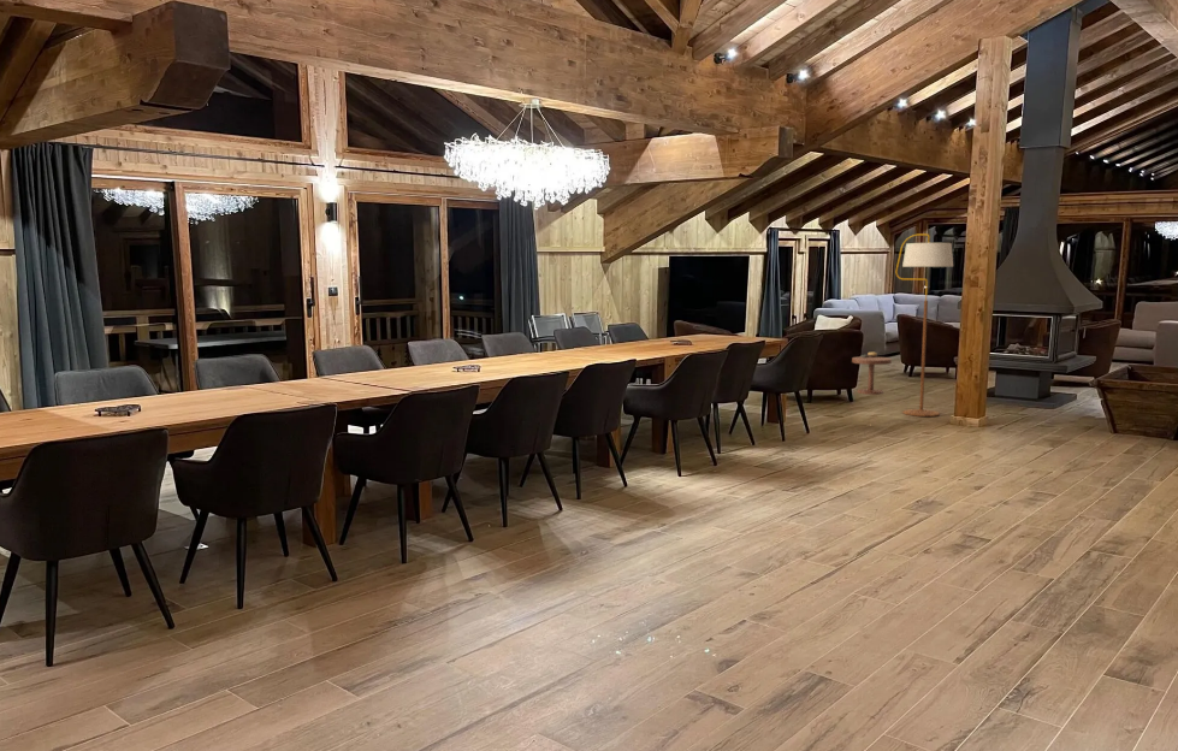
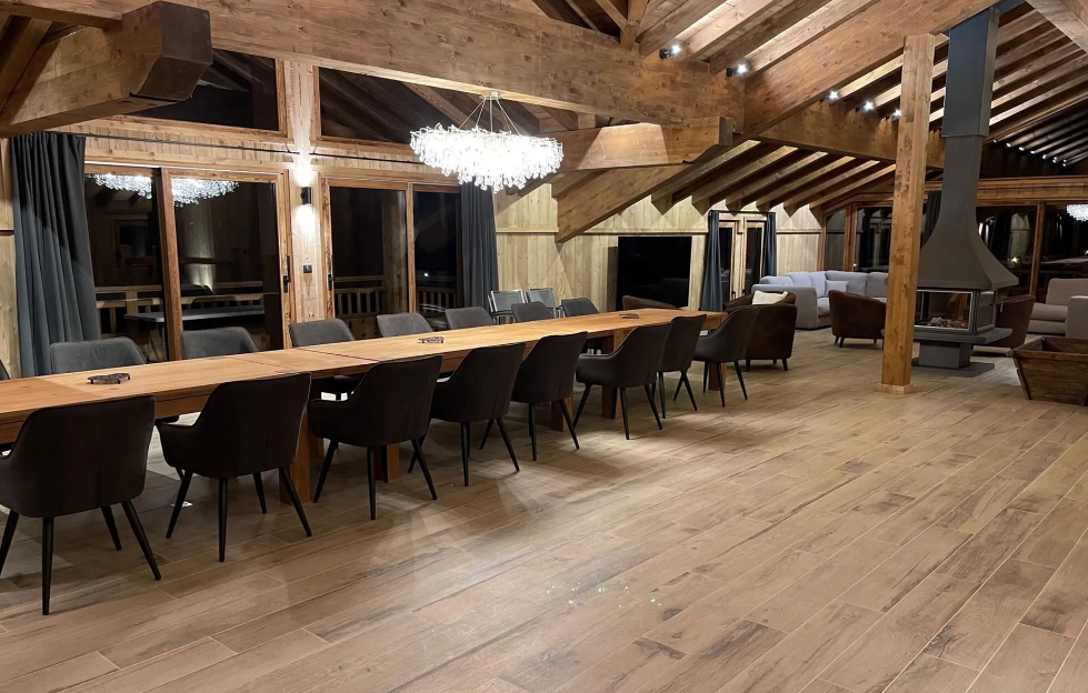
- side table [851,351,893,396]
- floor lamp [895,232,954,418]
